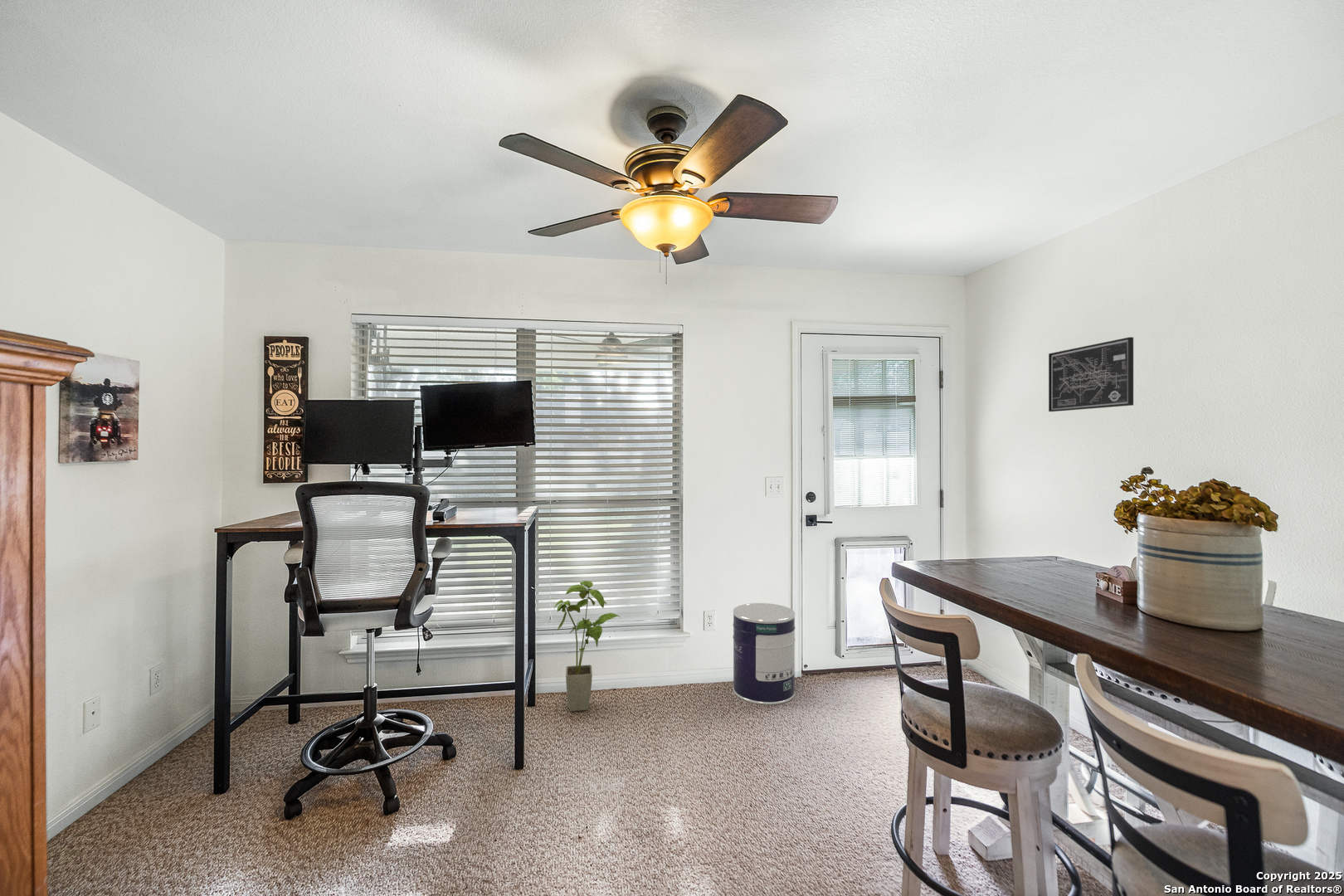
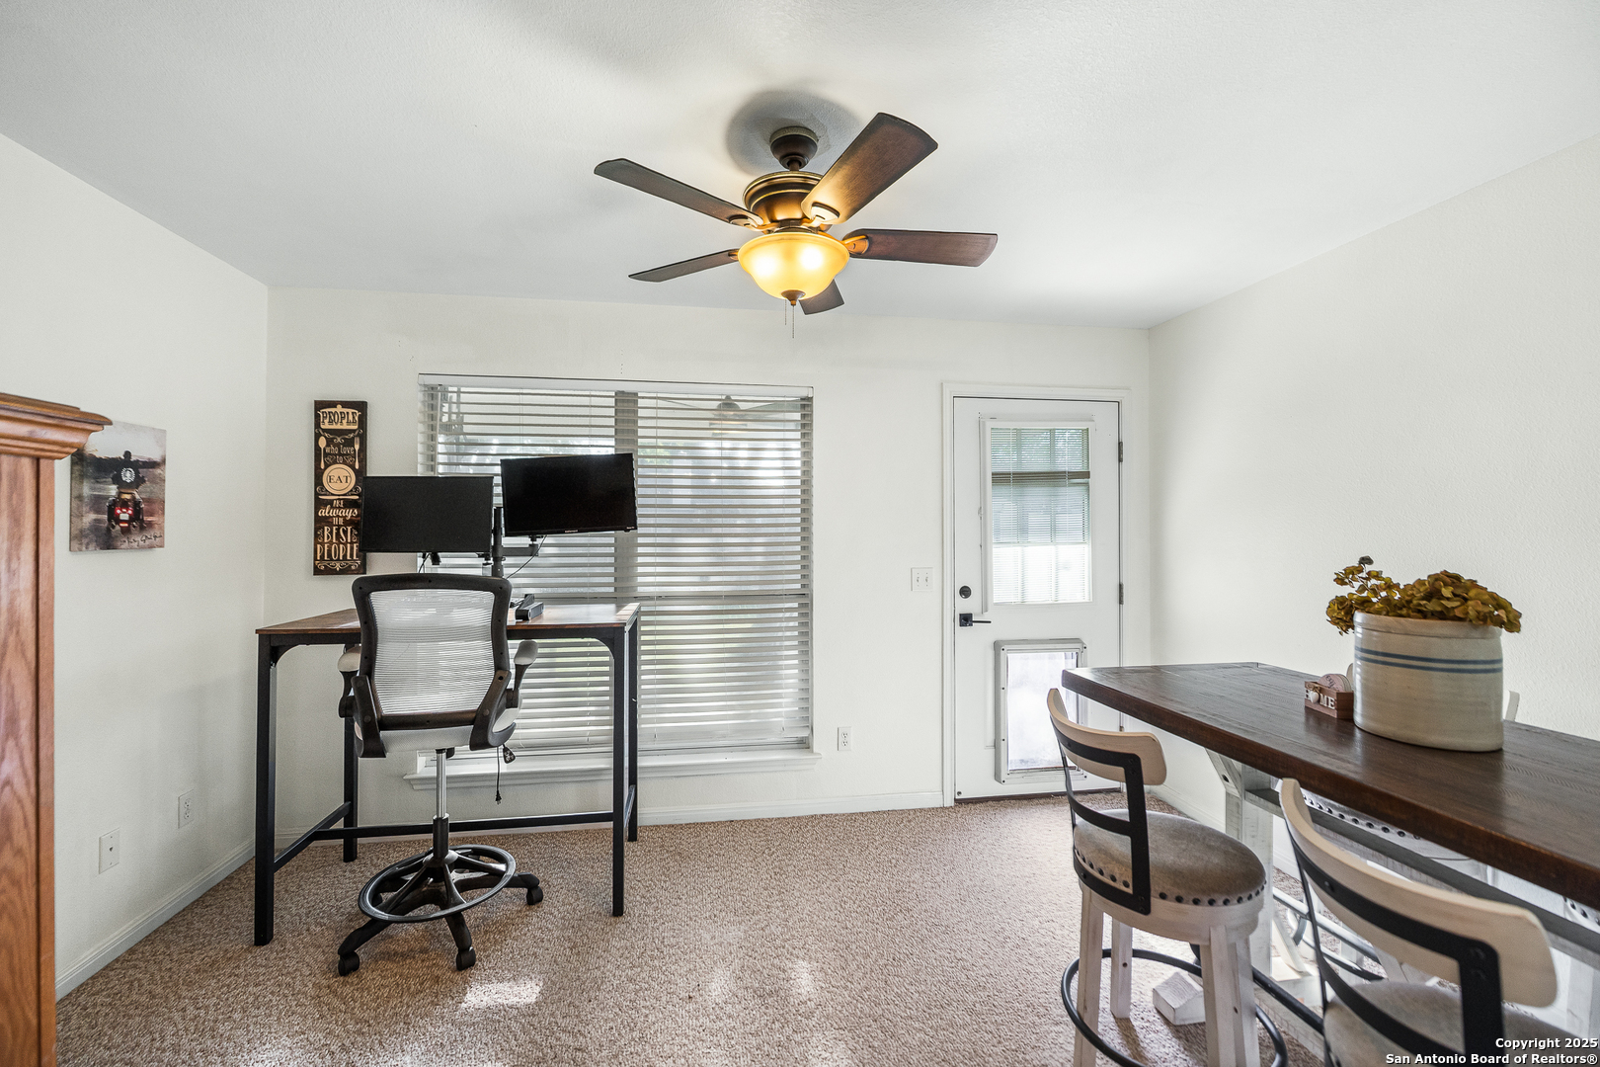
- wall art [1048,336,1134,412]
- paint can [733,602,796,706]
- house plant [553,580,622,712]
